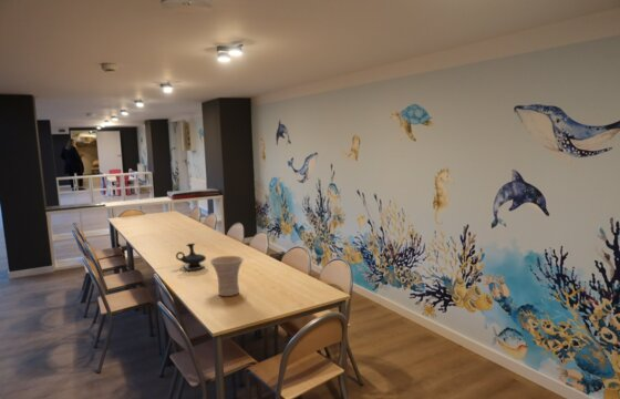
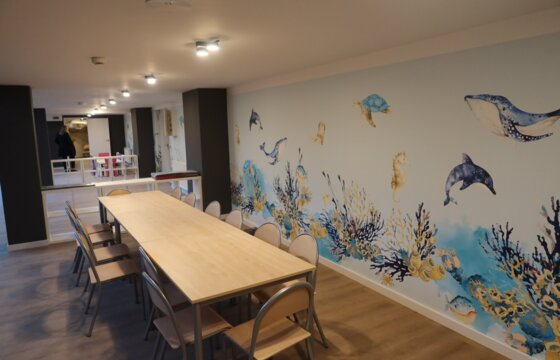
- teapot [175,243,207,272]
- vase [209,255,245,297]
